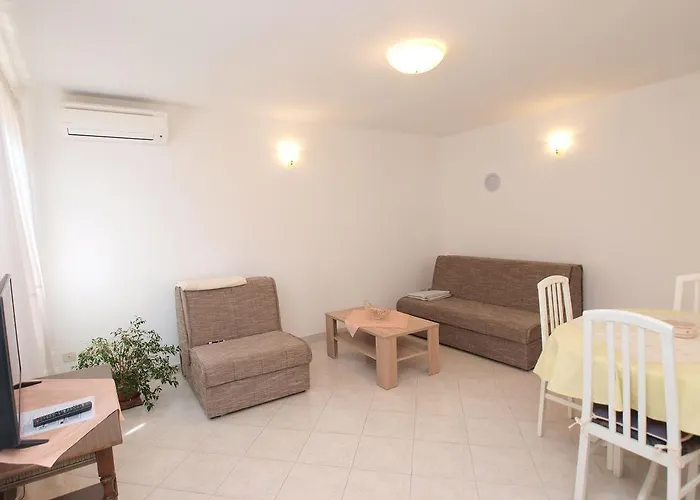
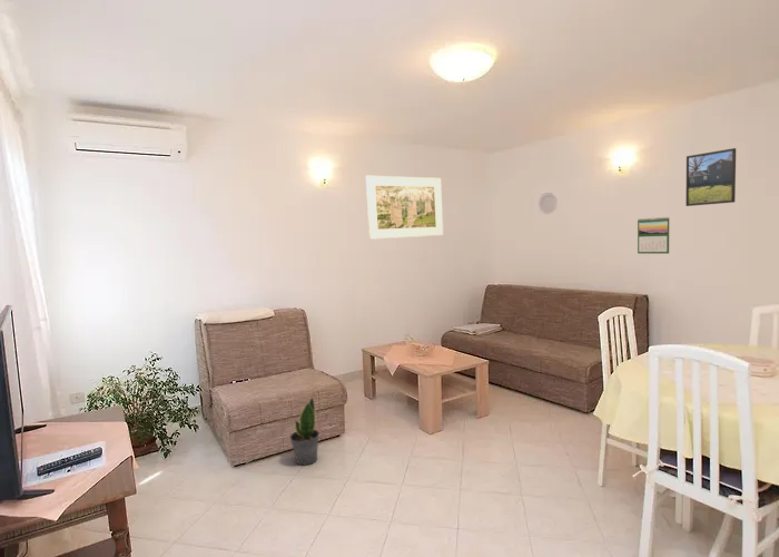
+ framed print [365,175,444,241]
+ calendar [637,216,670,255]
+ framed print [684,147,737,207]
+ potted plant [289,397,321,467]
